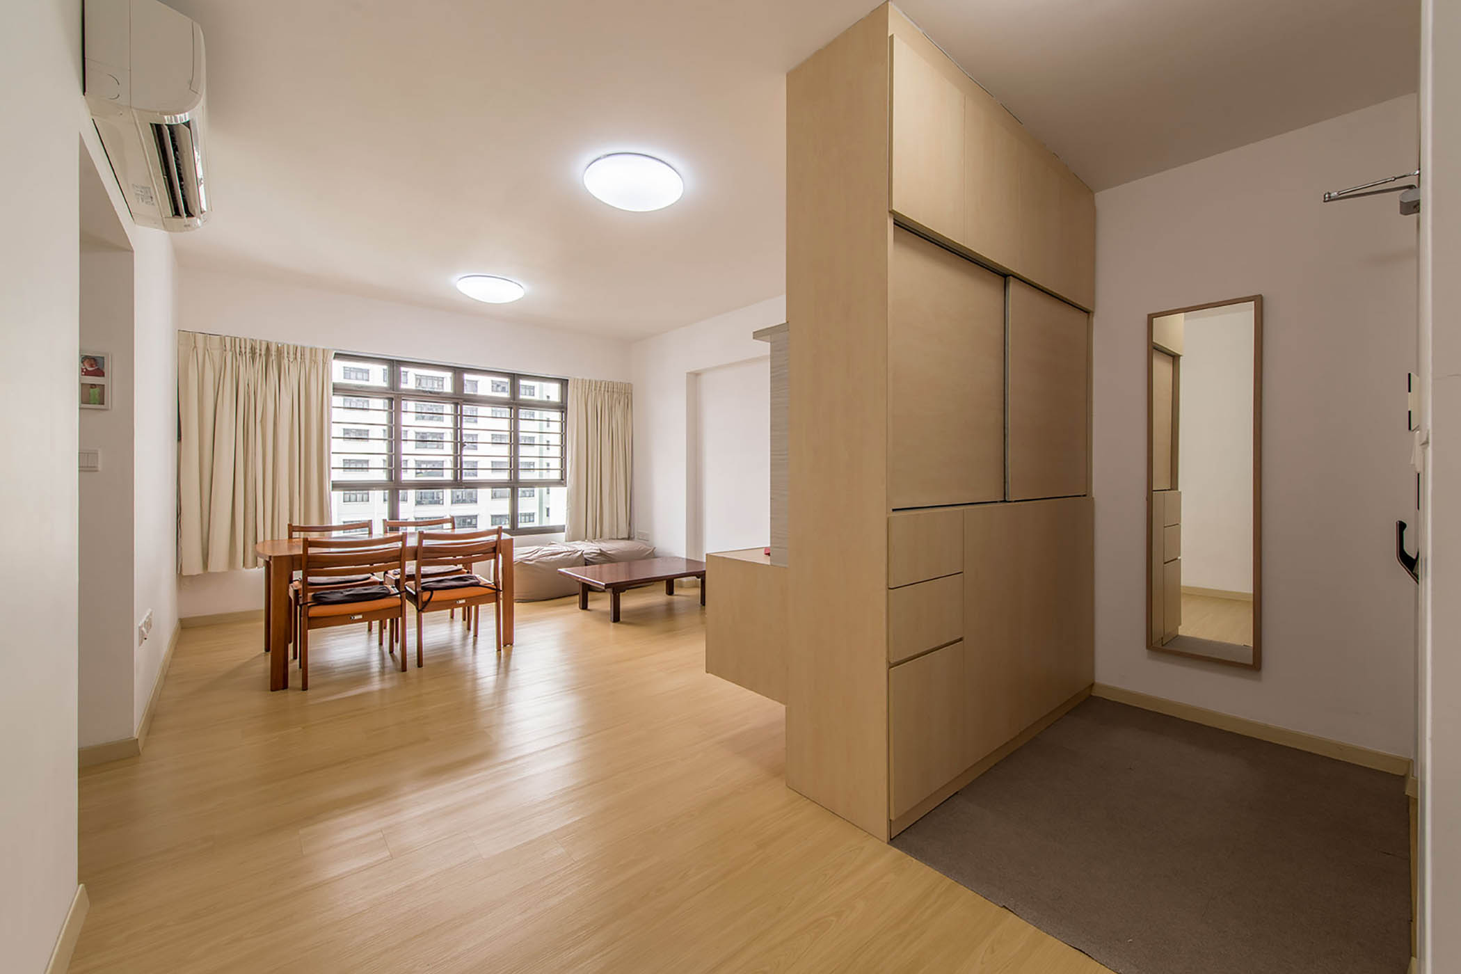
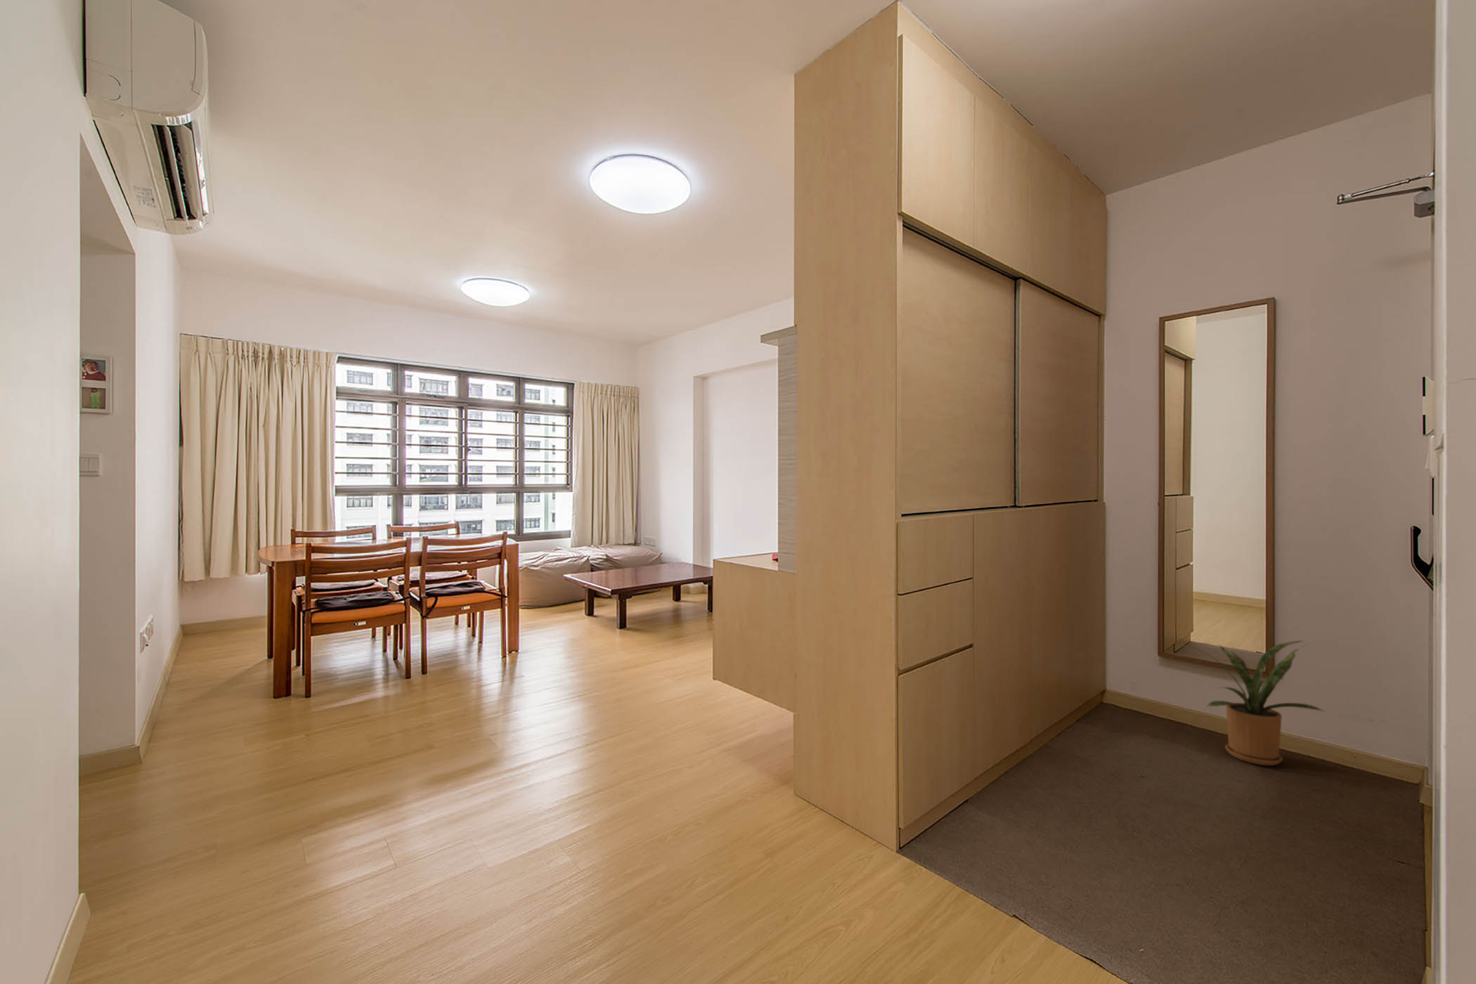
+ house plant [1179,639,1327,767]
